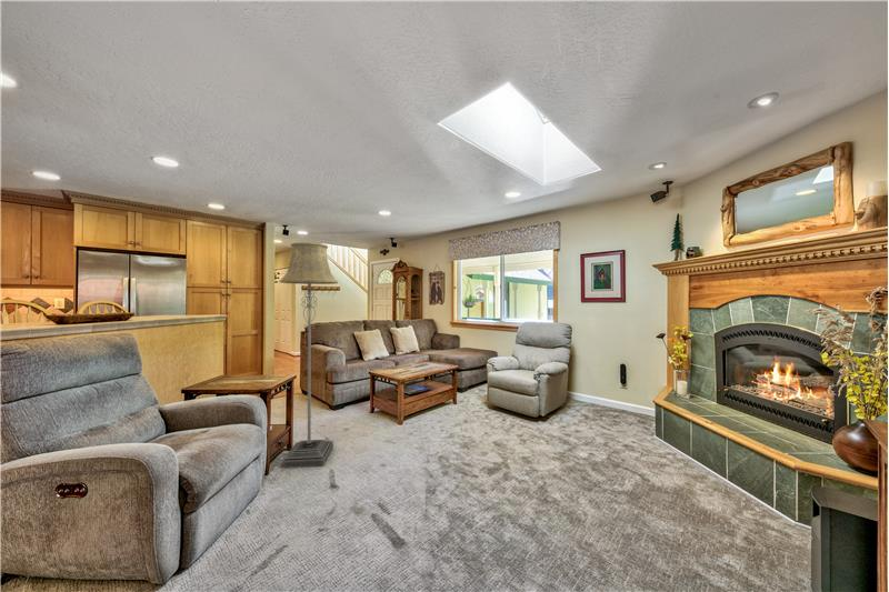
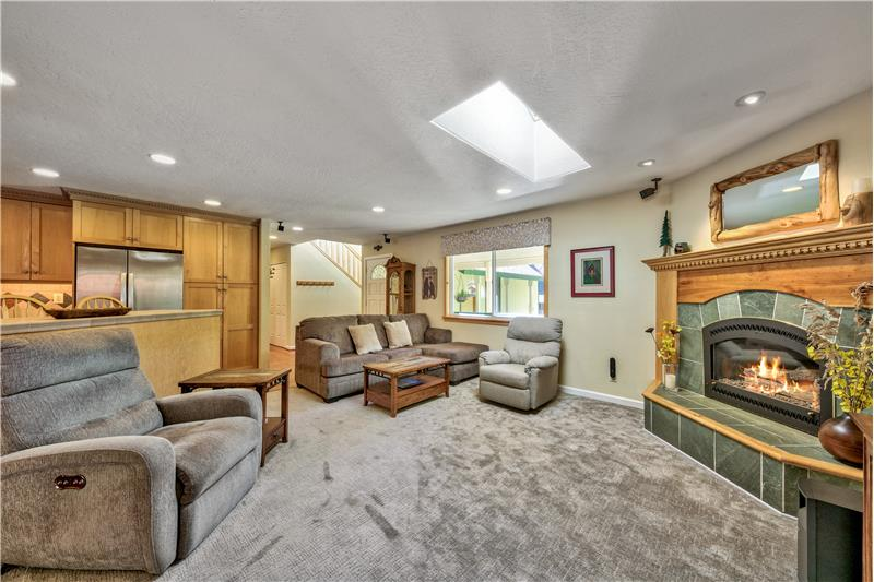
- floor lamp [278,242,339,469]
